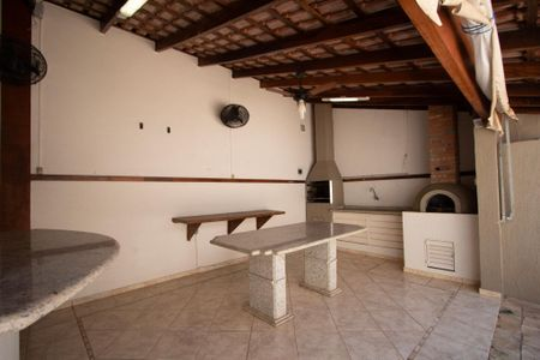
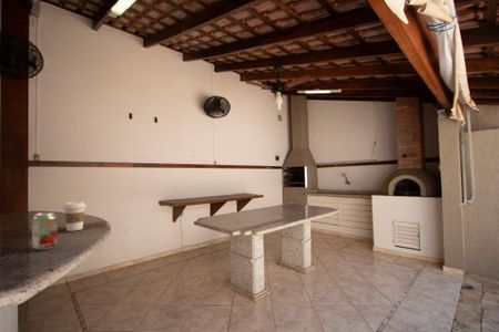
+ beverage can [31,211,58,251]
+ coffee cup [61,200,88,232]
